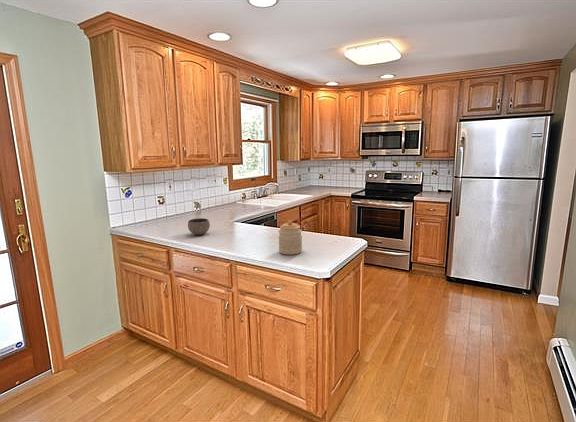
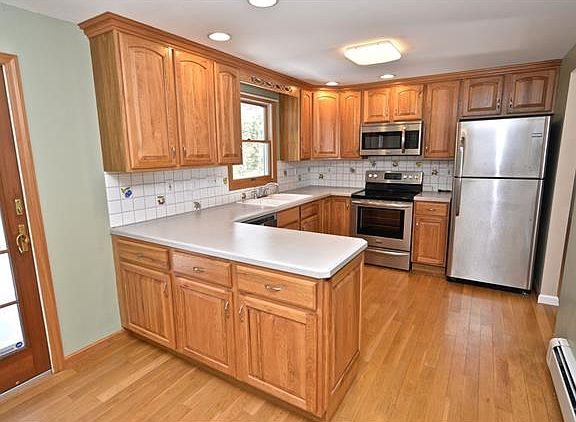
- jar [277,219,303,256]
- bowl [187,217,211,236]
